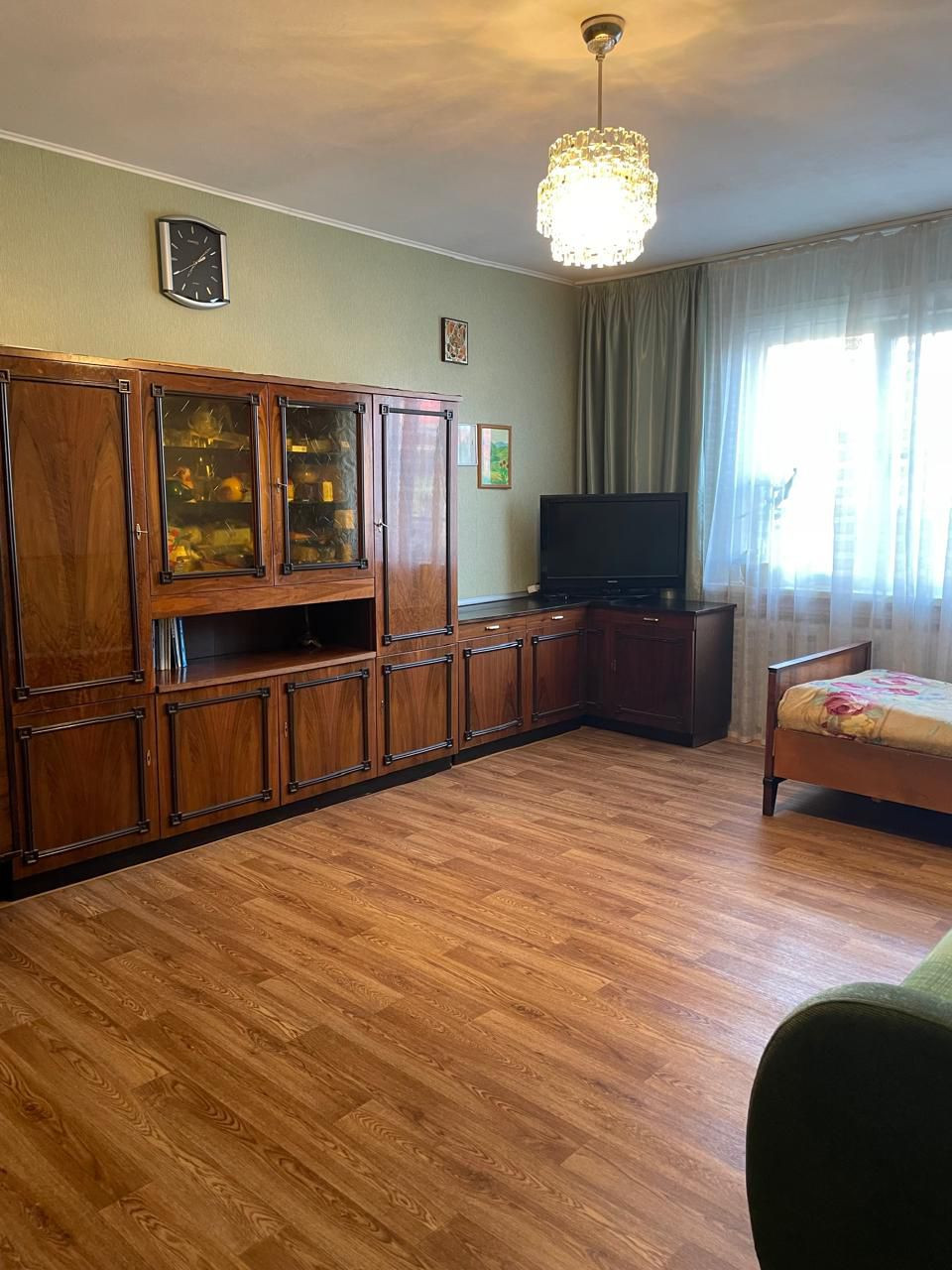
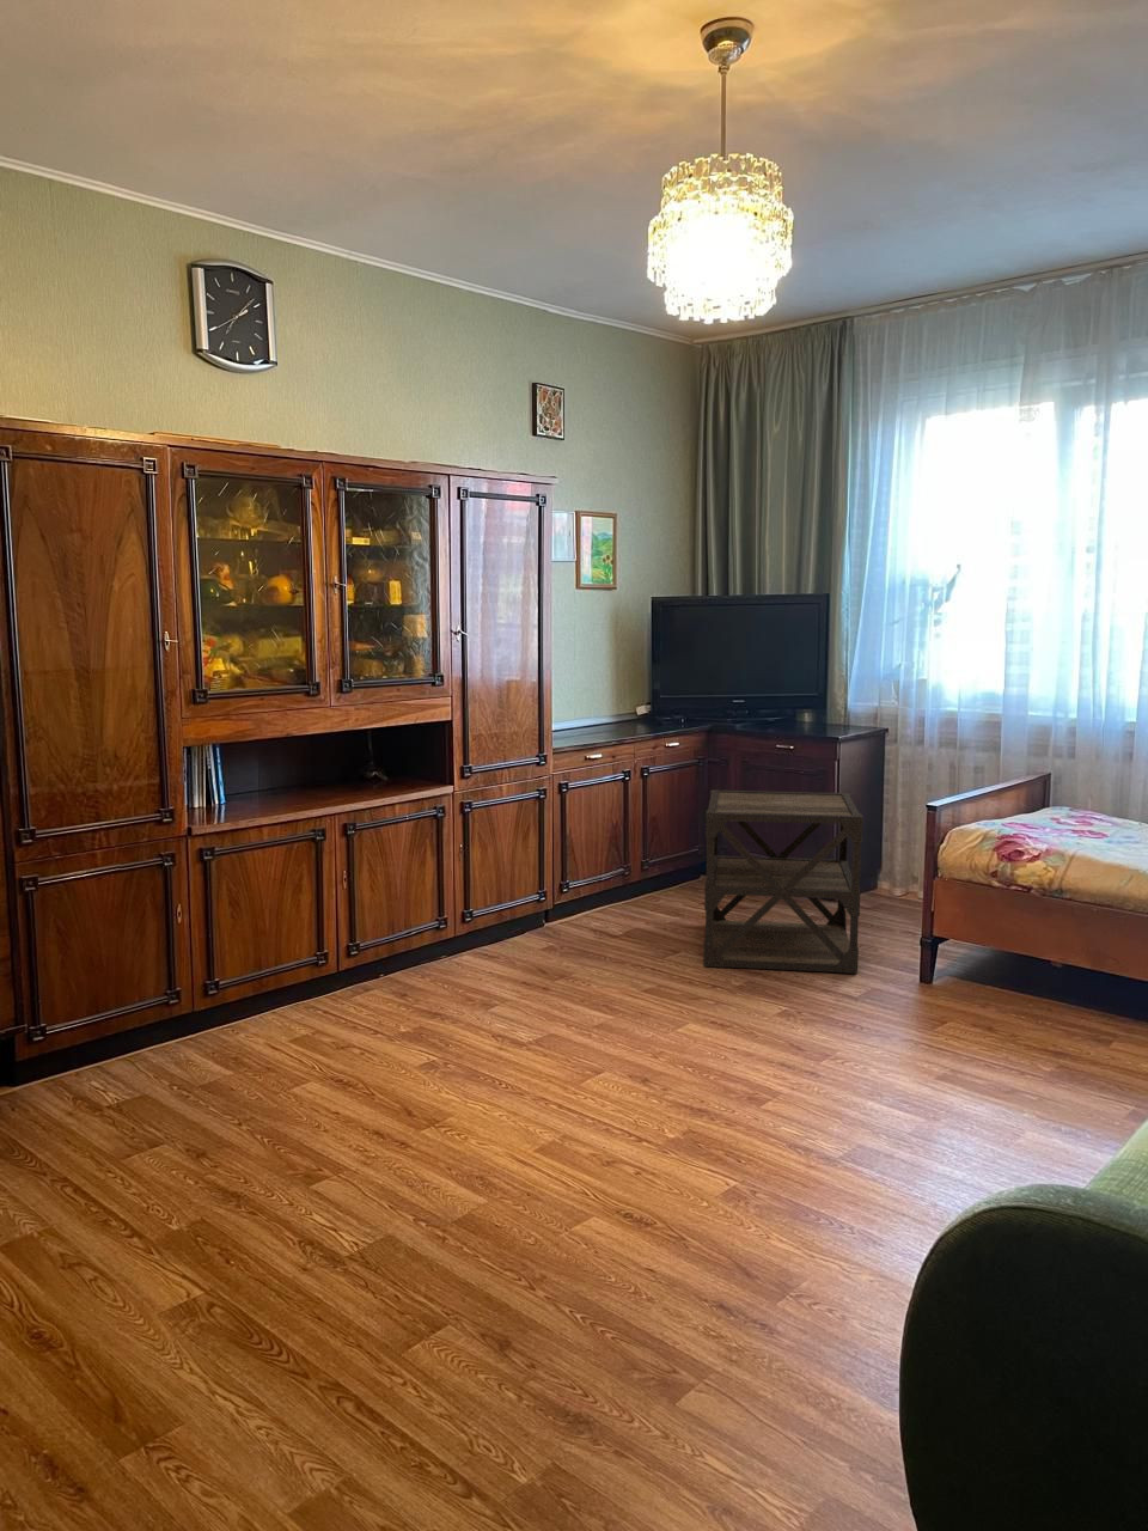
+ side table [702,788,865,975]
